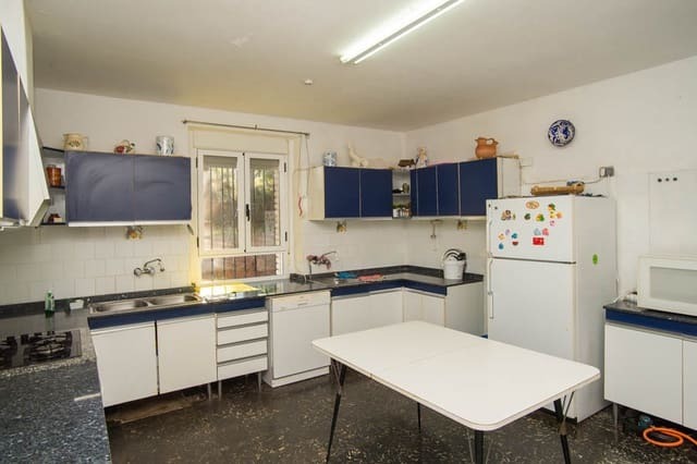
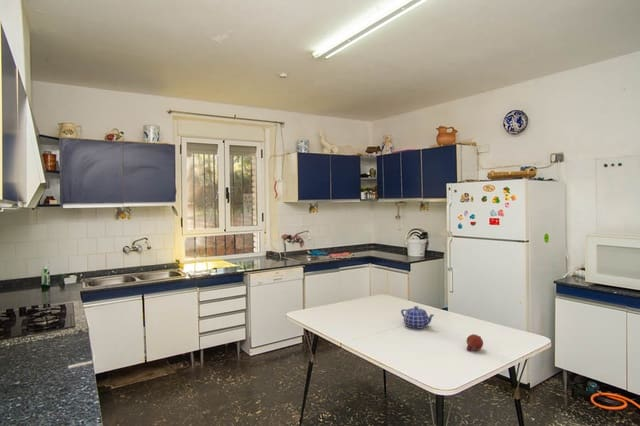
+ fruit [466,333,484,351]
+ teapot [400,305,435,329]
